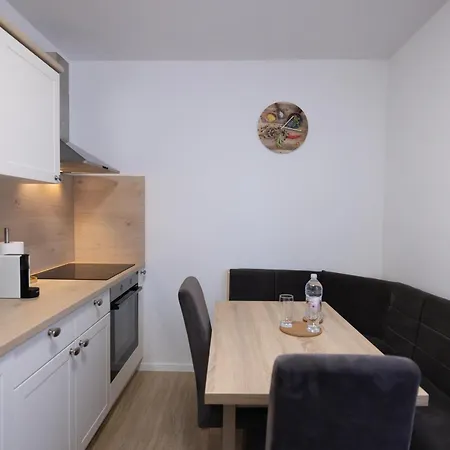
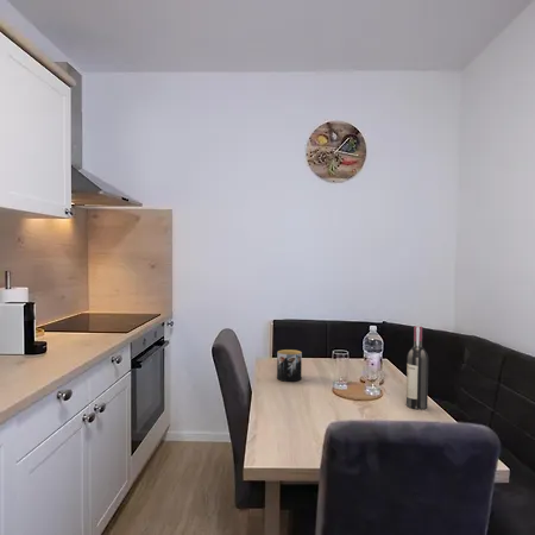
+ mug [276,348,303,383]
+ wine bottle [405,325,429,410]
